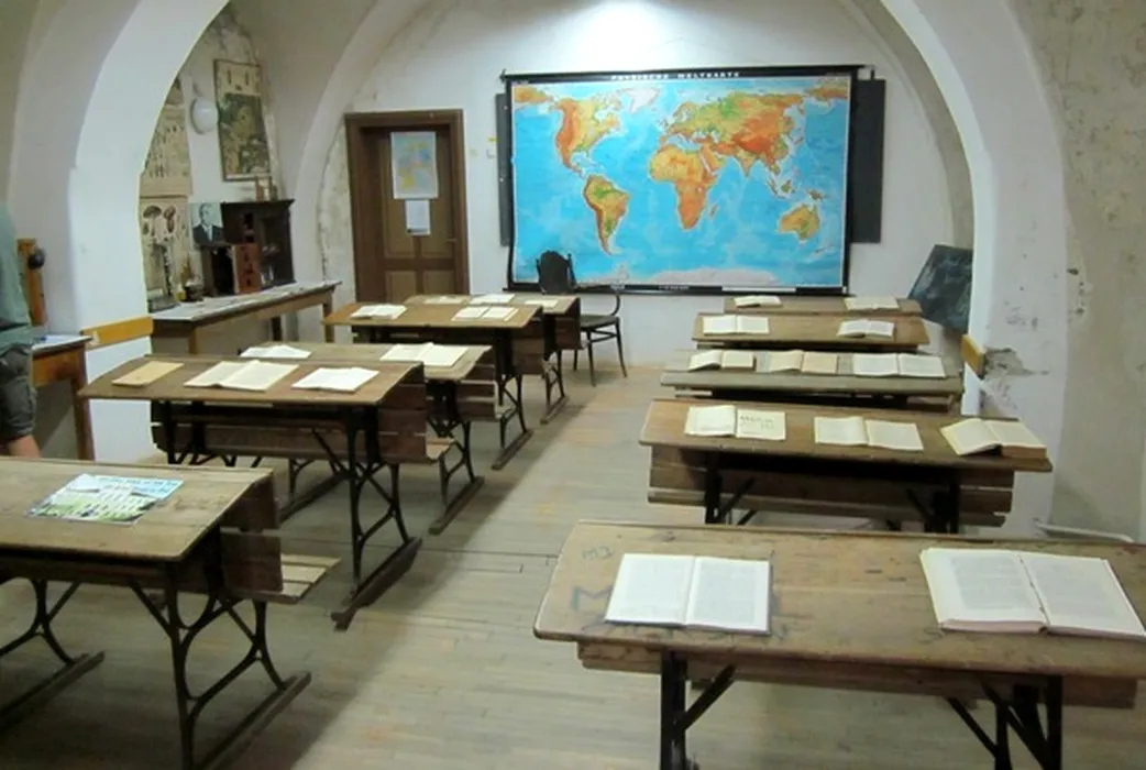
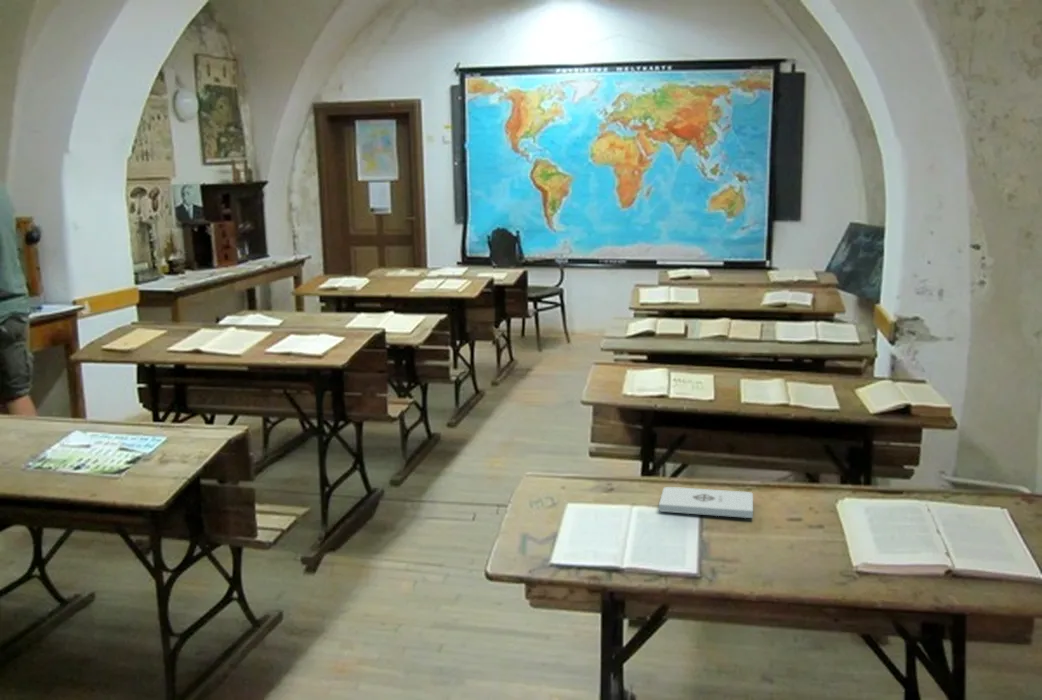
+ notepad [658,486,754,519]
